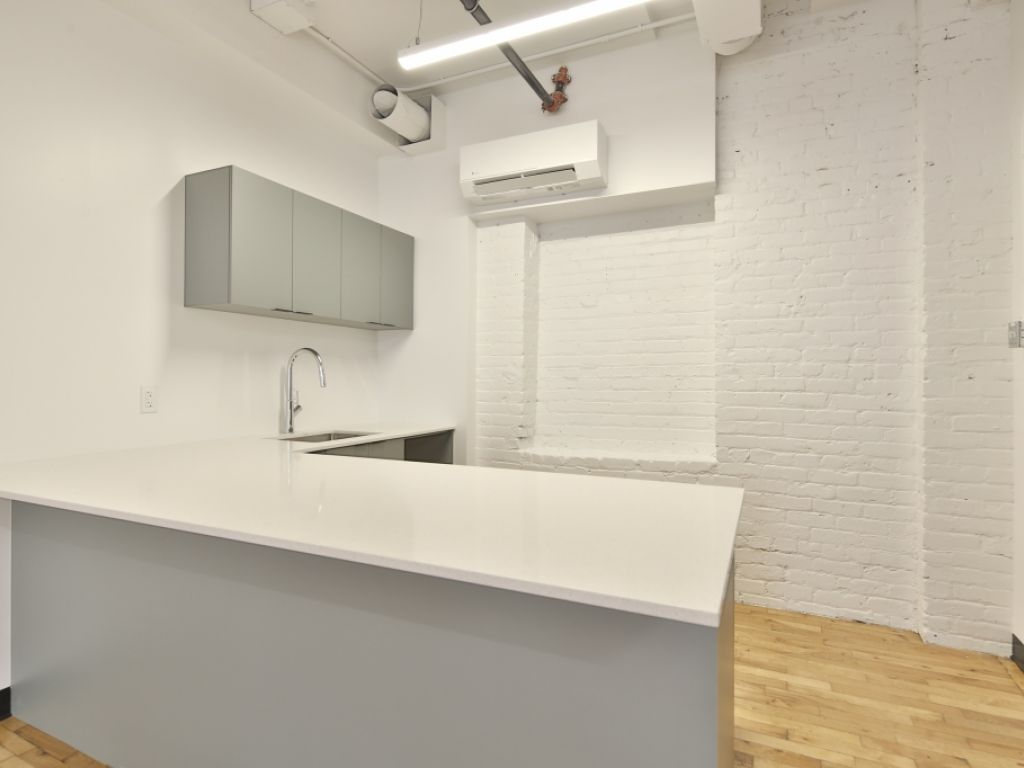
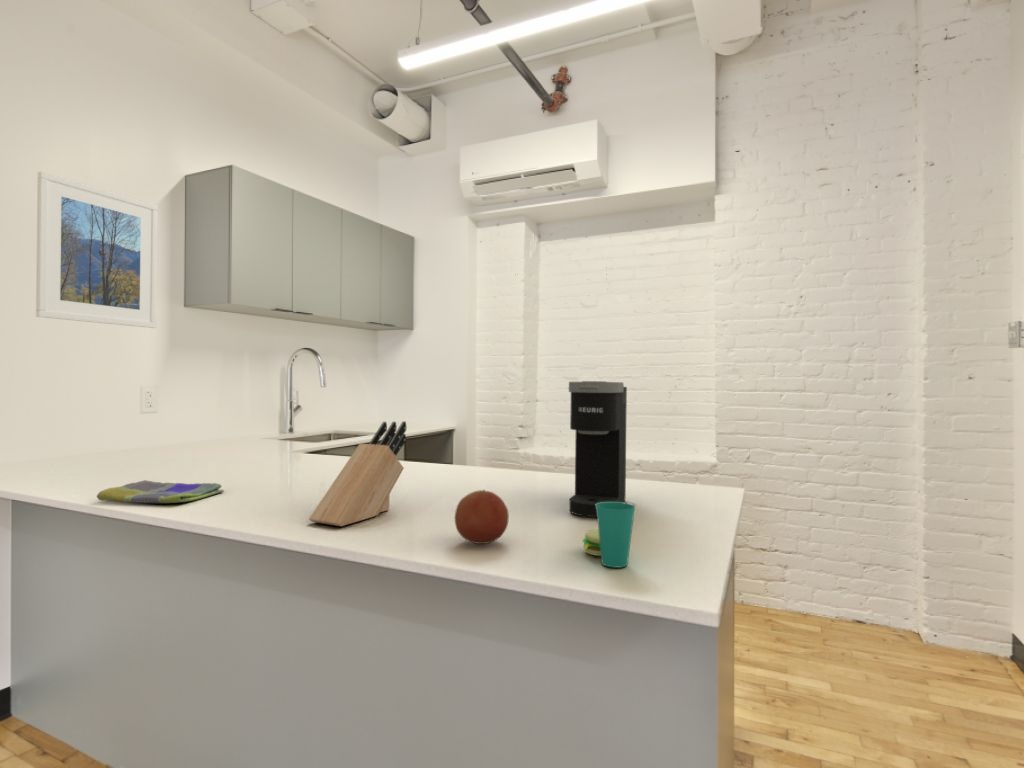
+ knife block [308,420,407,527]
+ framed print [35,170,159,329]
+ cup [581,502,636,569]
+ dish towel [96,479,225,504]
+ fruit [454,489,510,545]
+ coffee maker [568,380,628,518]
